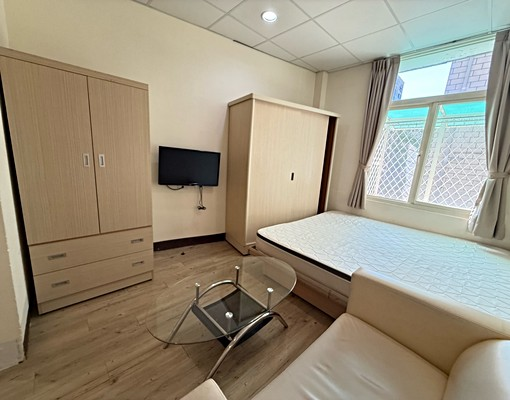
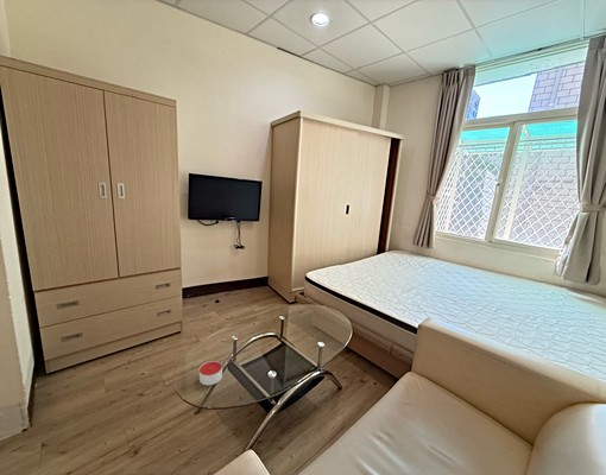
+ candle [198,360,223,386]
